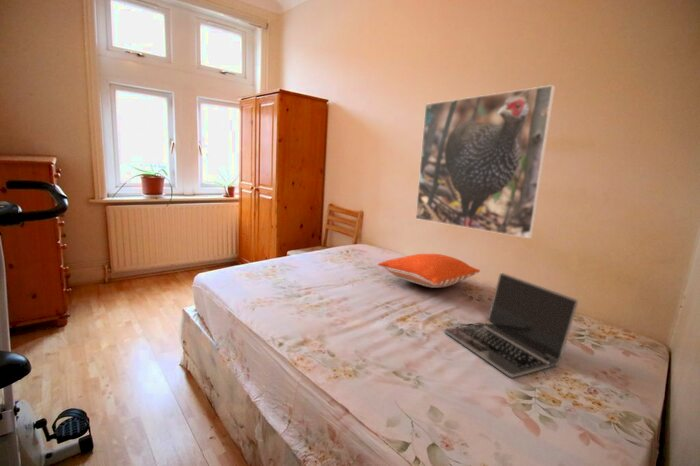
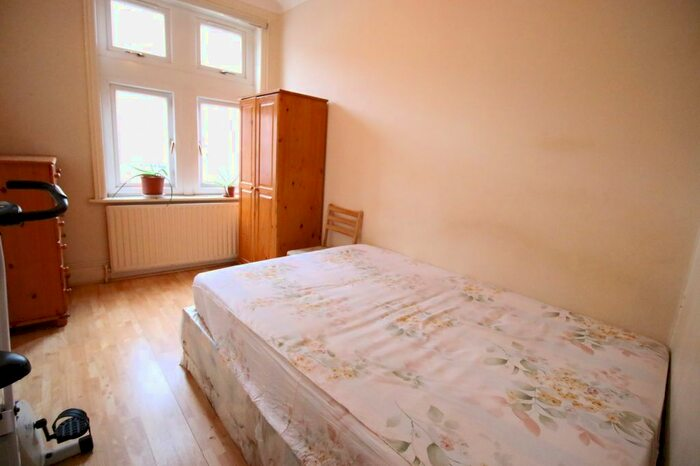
- pillow [377,253,481,289]
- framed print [415,84,556,239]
- laptop [444,272,579,379]
